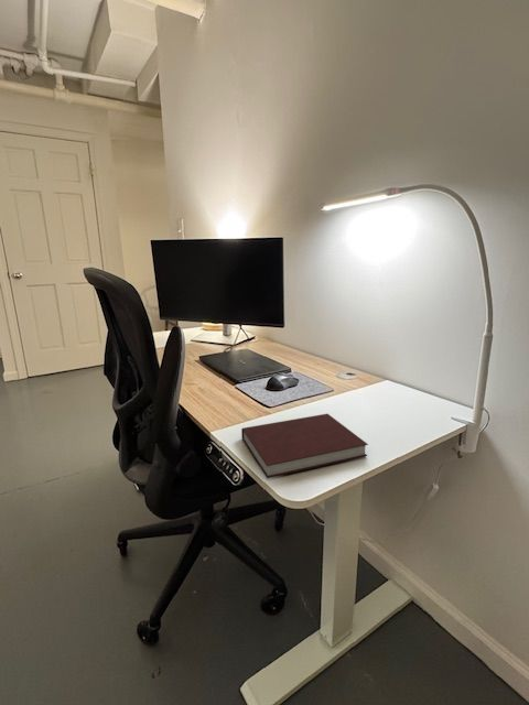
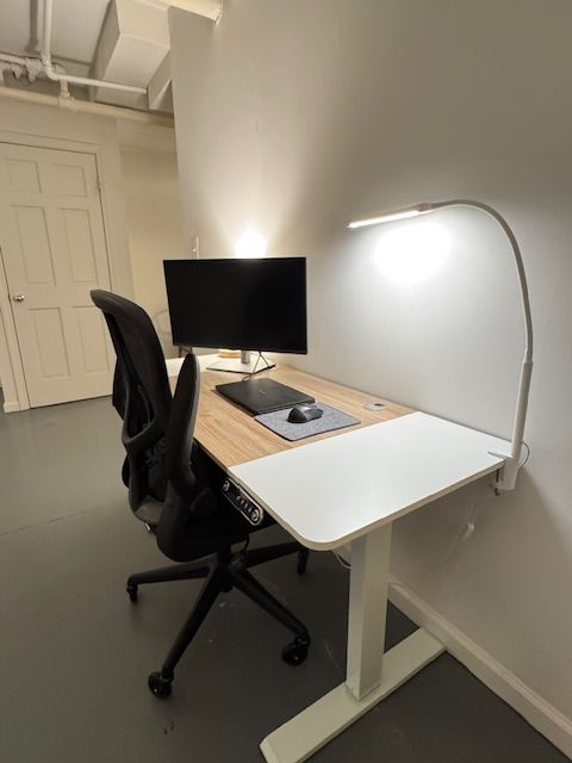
- notebook [240,413,369,479]
